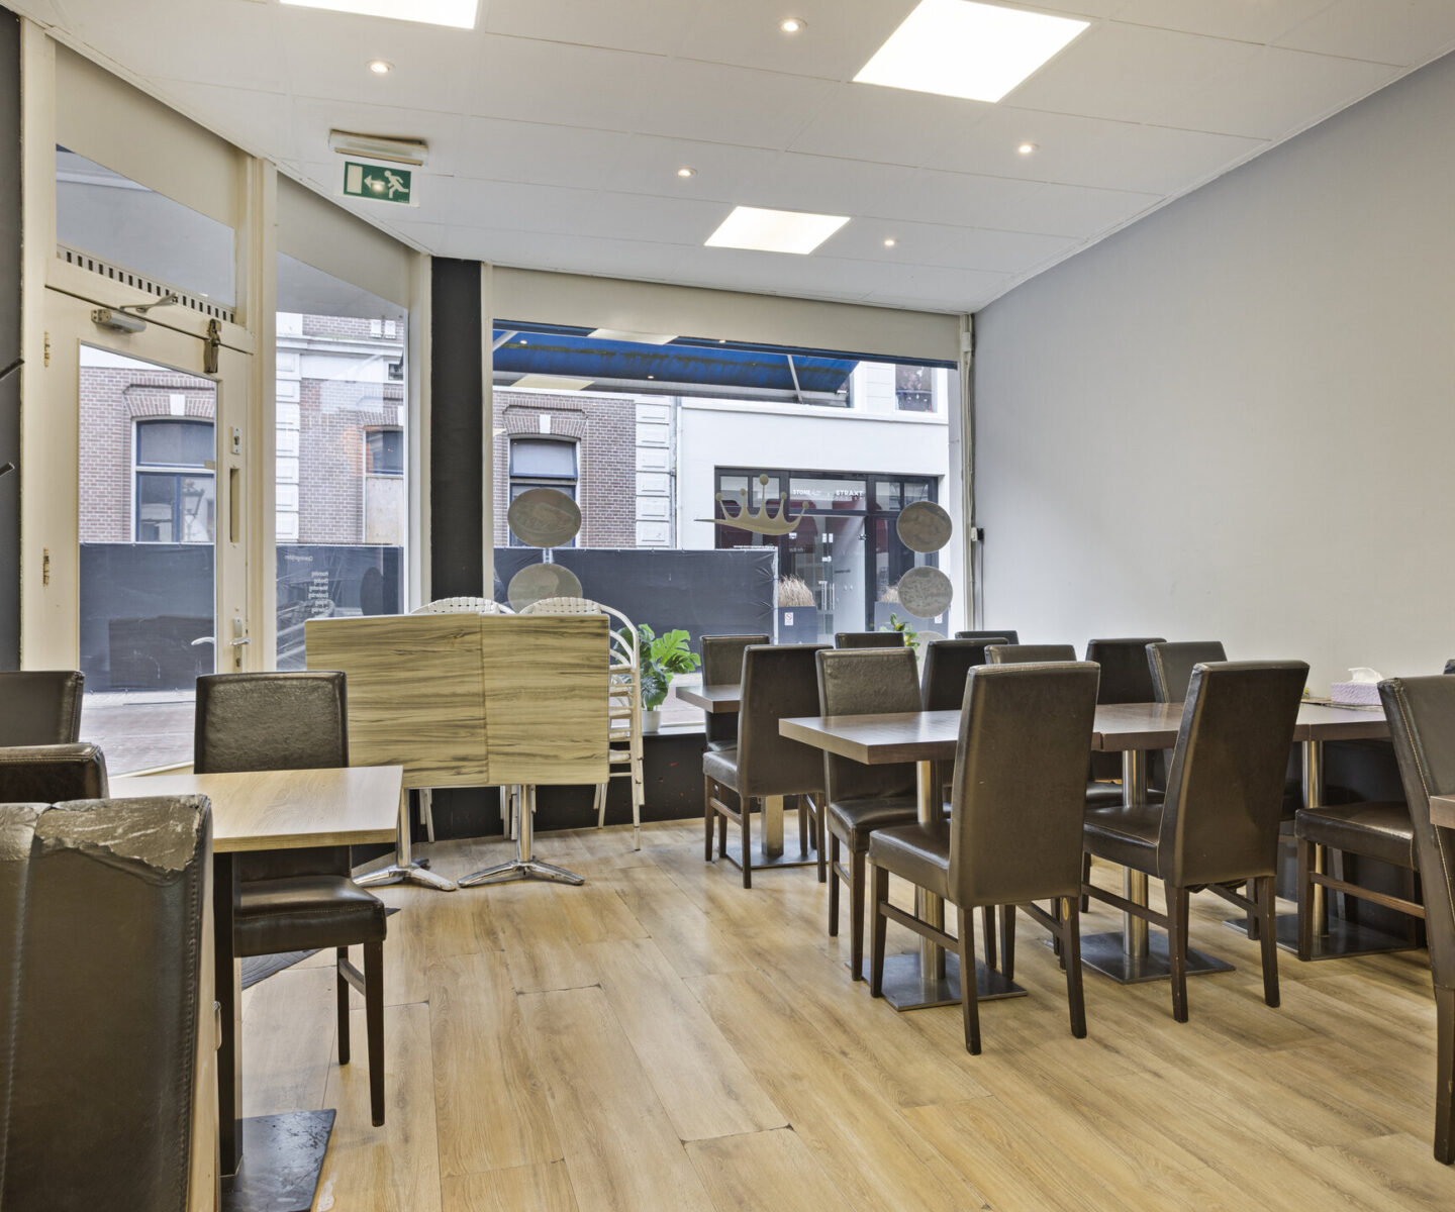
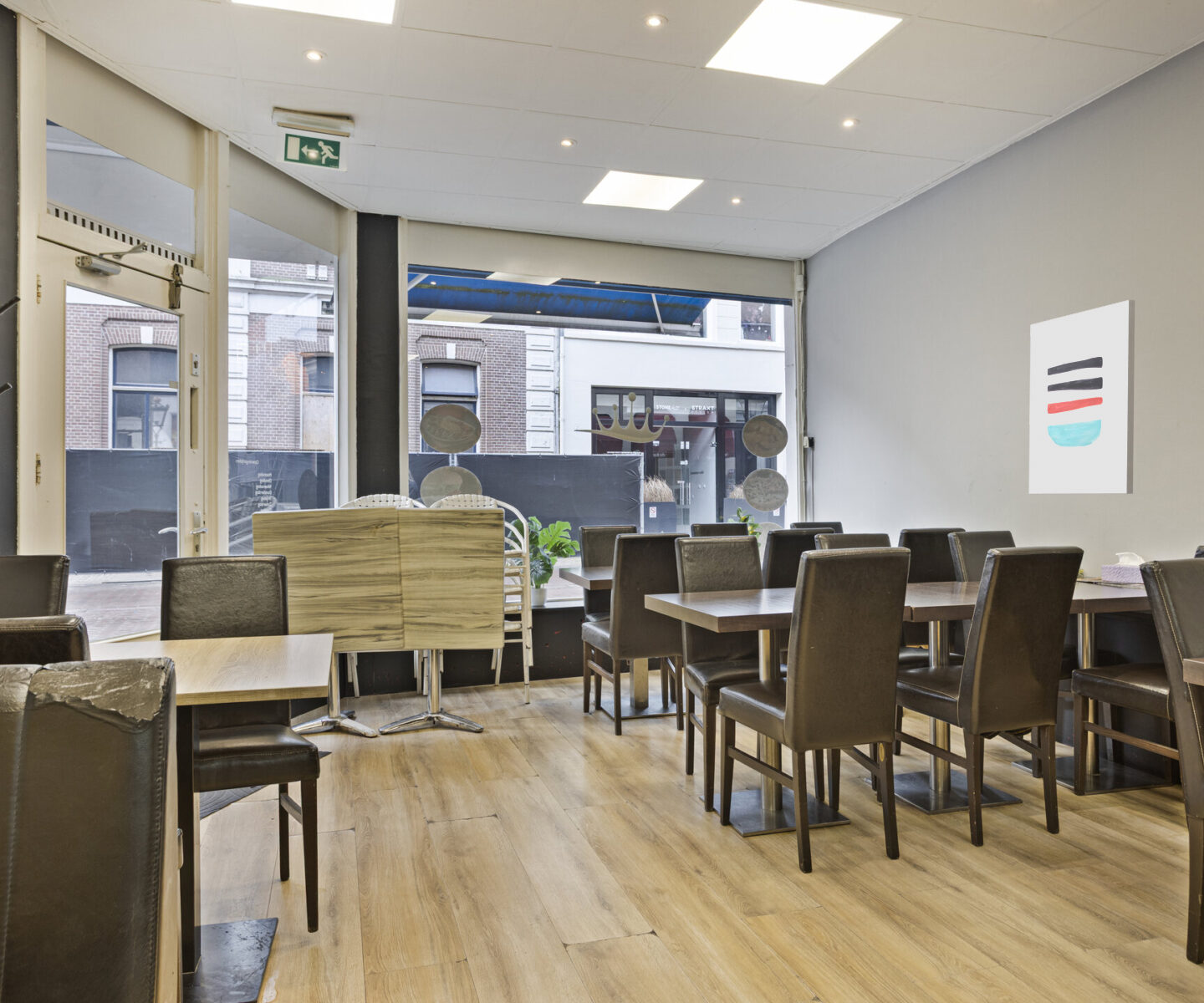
+ wall art [1028,299,1135,495]
